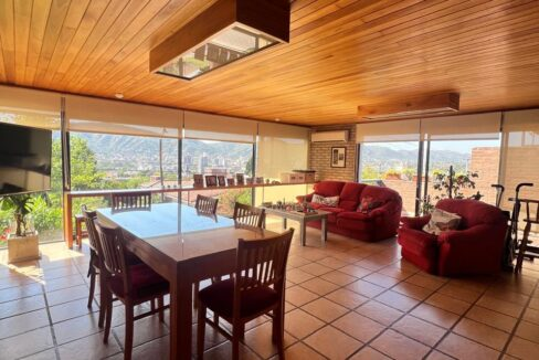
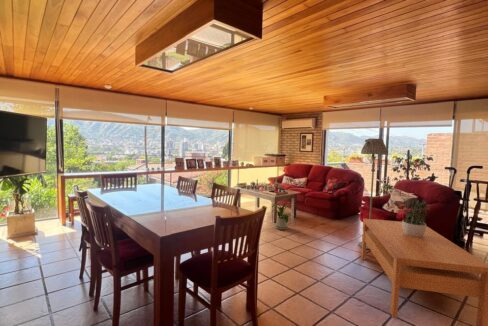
+ floor lamp [357,138,389,250]
+ coffee table [360,218,488,326]
+ potted plant [401,196,431,237]
+ house plant [271,201,297,231]
